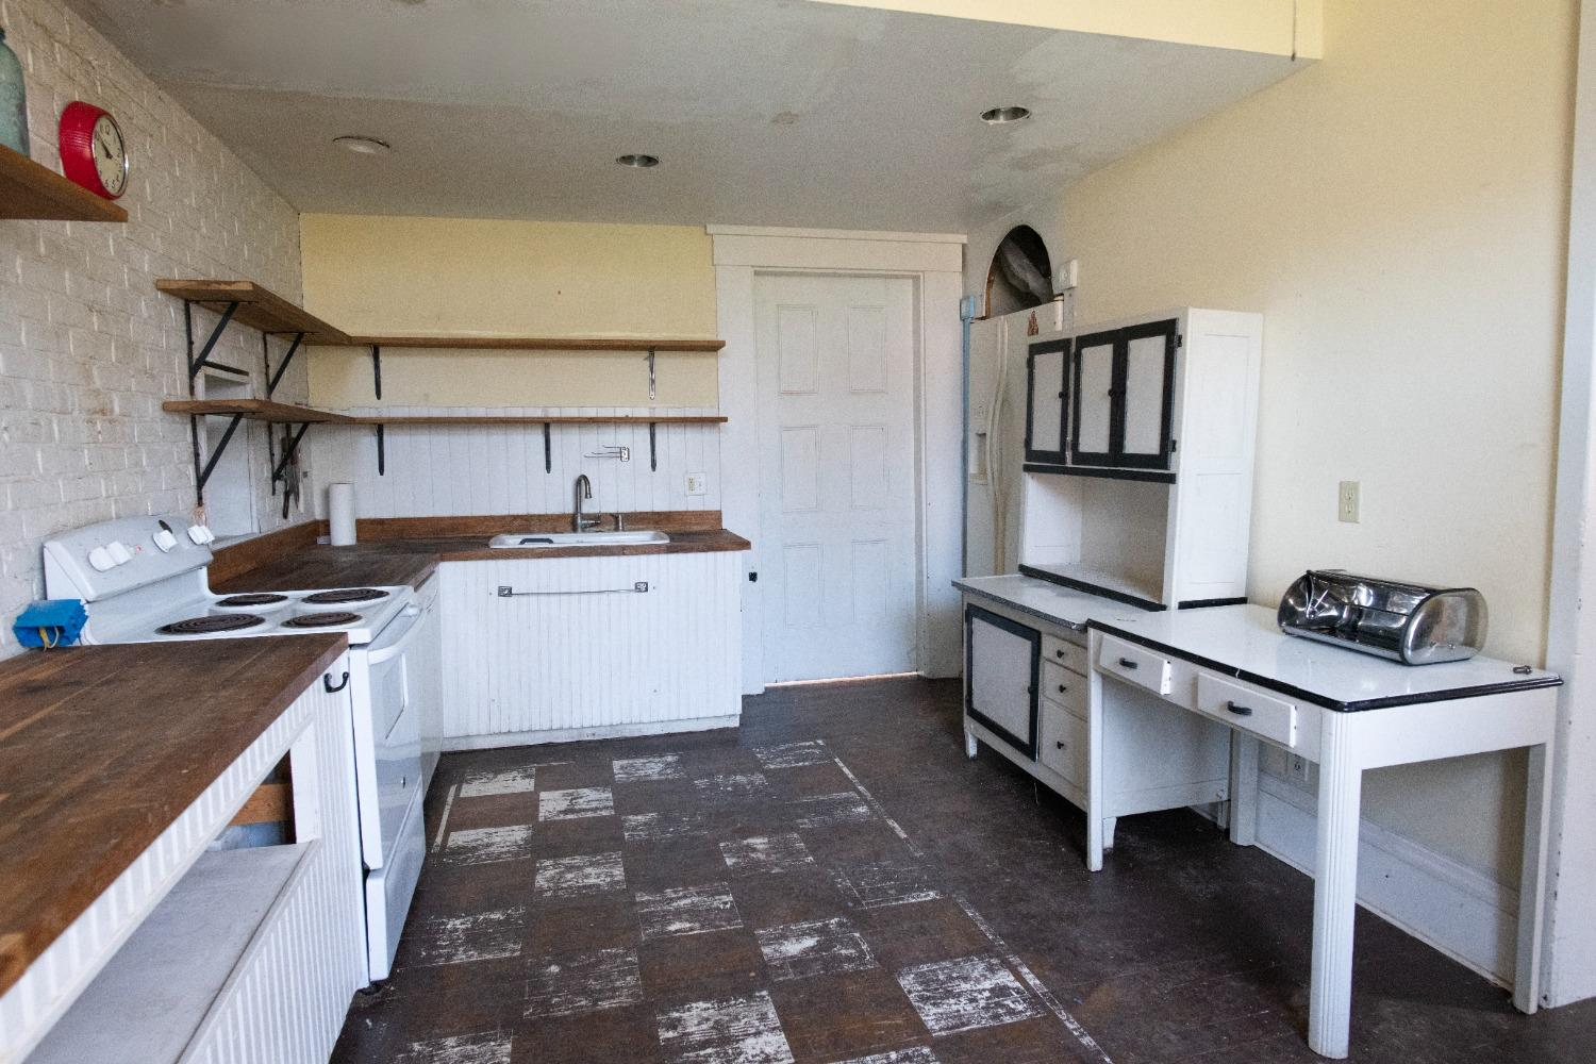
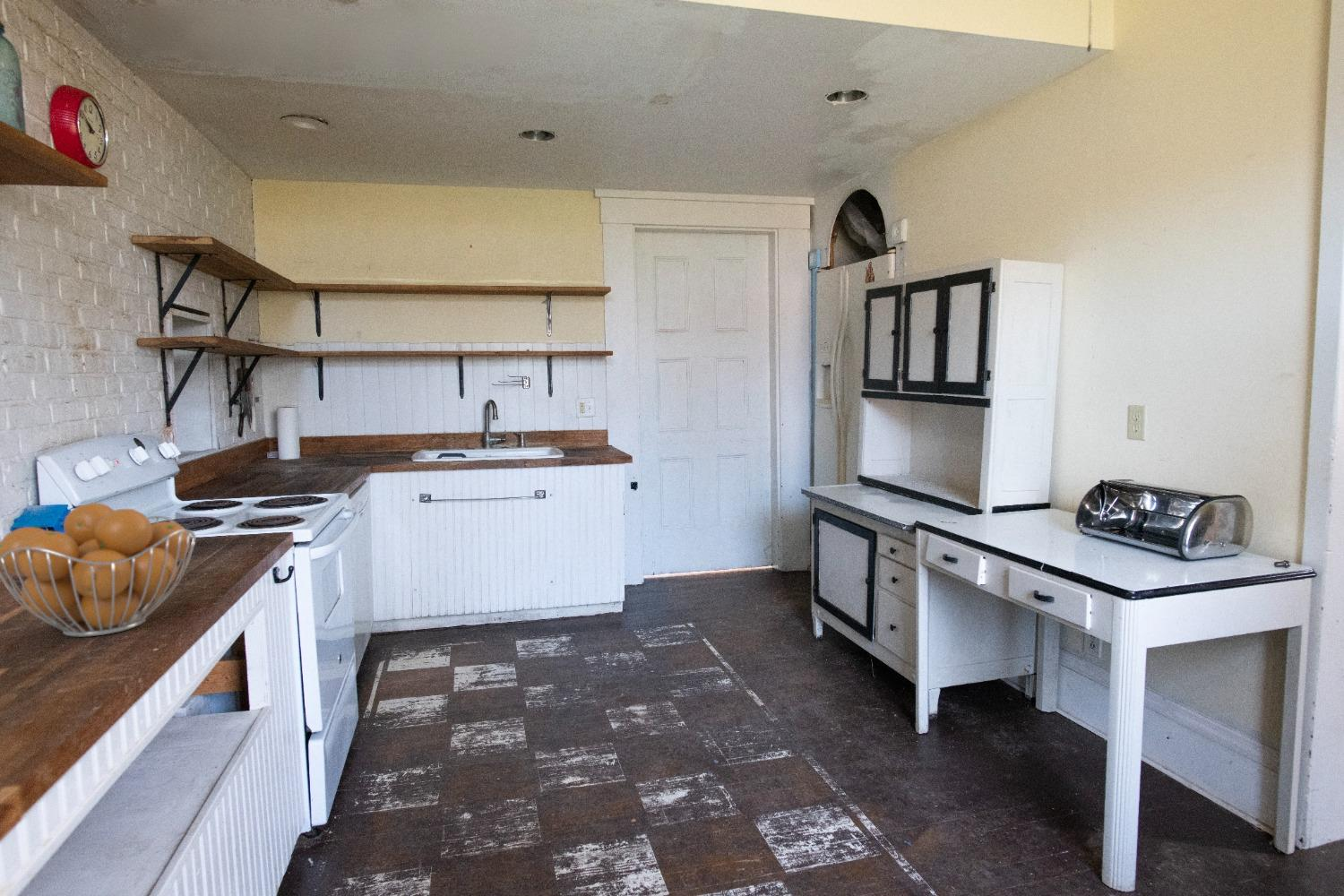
+ fruit basket [0,502,197,638]
